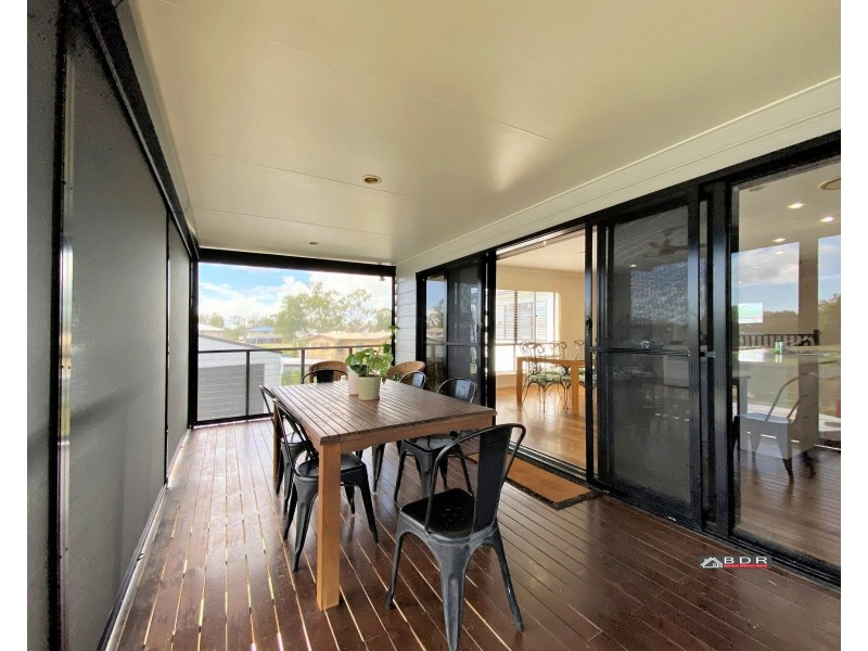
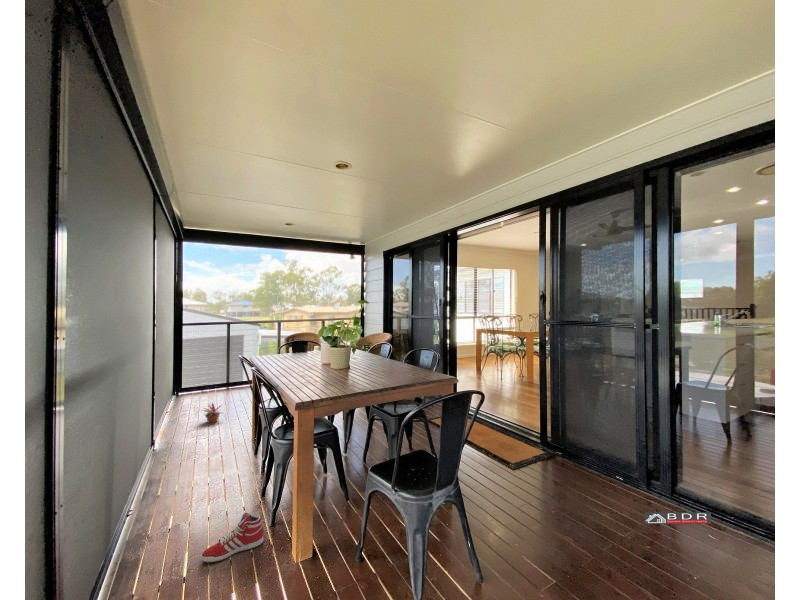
+ sneaker [200,511,264,563]
+ potted plant [201,402,223,424]
